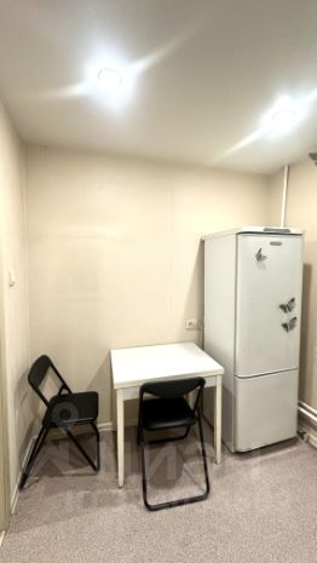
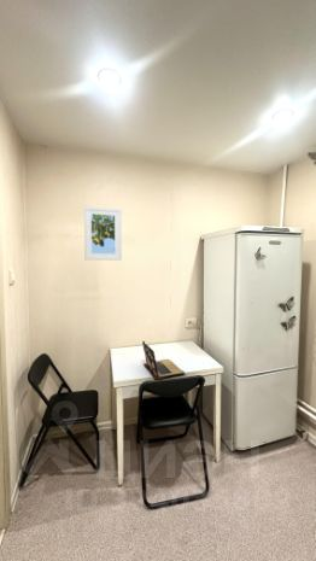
+ laptop [141,340,186,380]
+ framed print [83,205,123,262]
